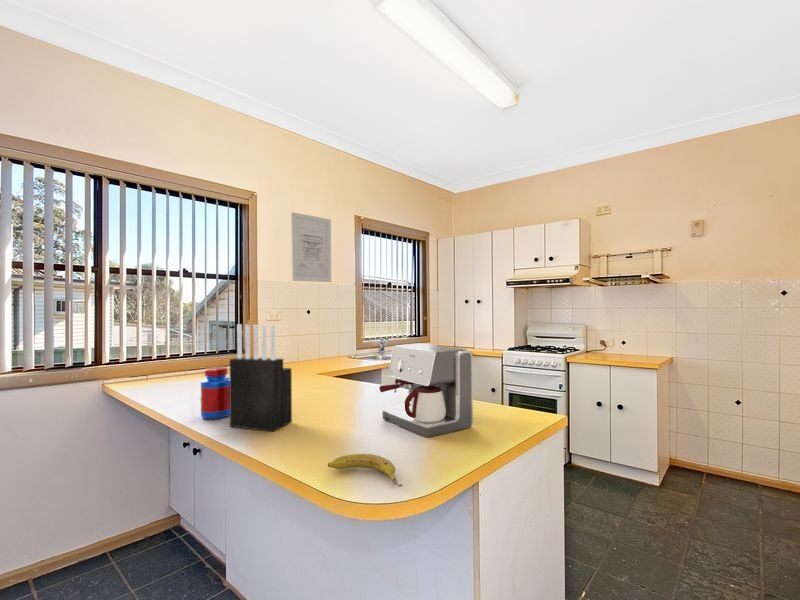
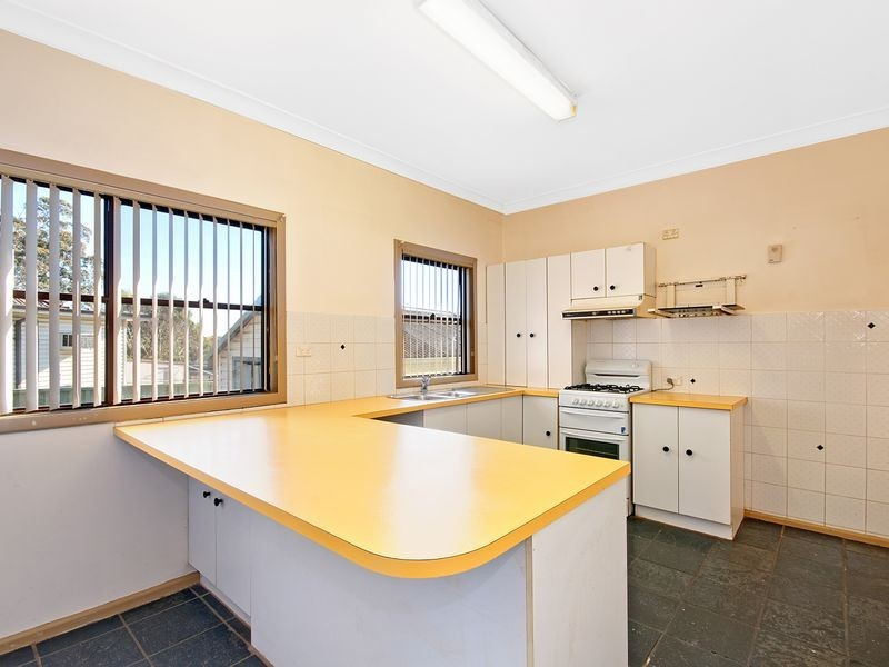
- wall art [290,211,332,283]
- jar [200,366,230,420]
- coffee maker [378,342,474,439]
- fruit [327,453,403,487]
- knife block [229,323,293,433]
